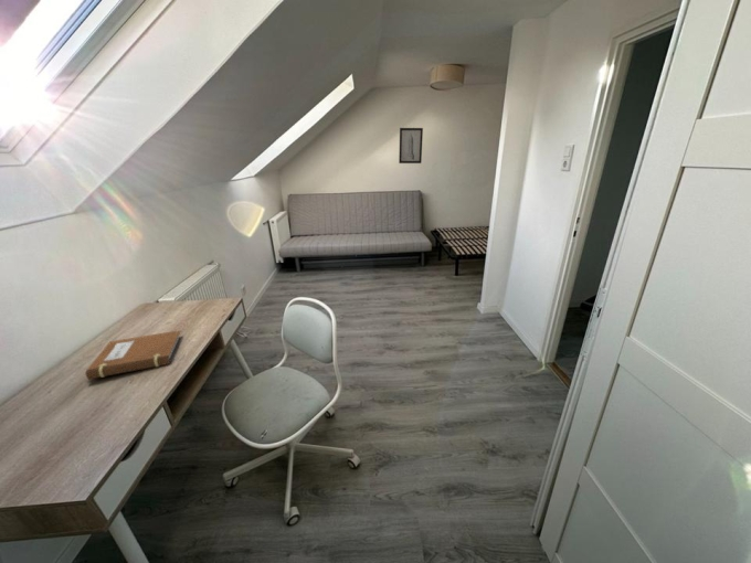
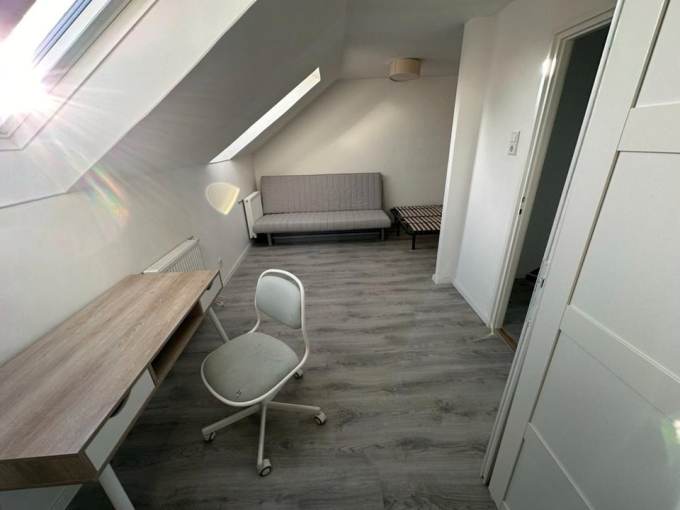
- wall art [398,127,424,164]
- notebook [85,329,181,381]
